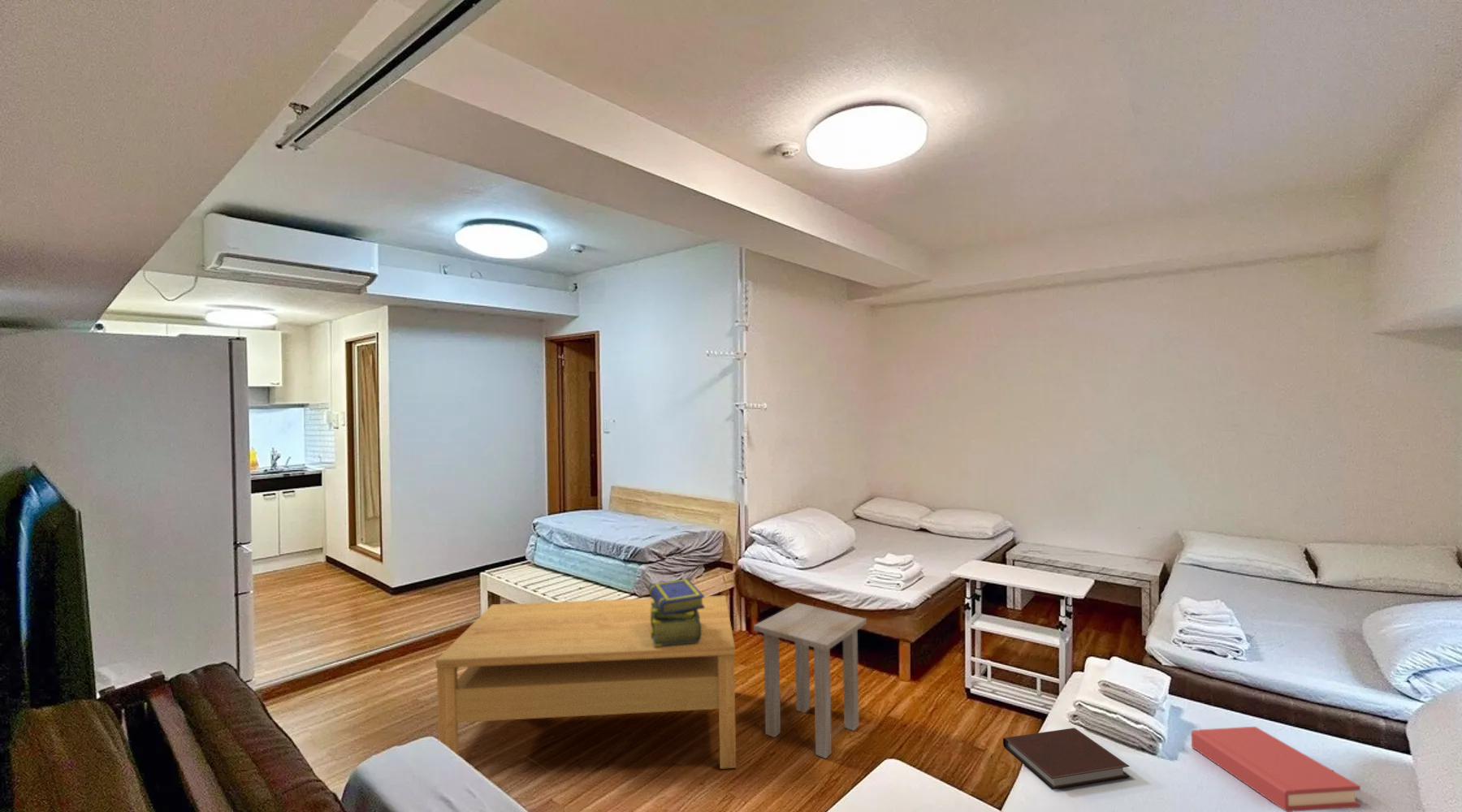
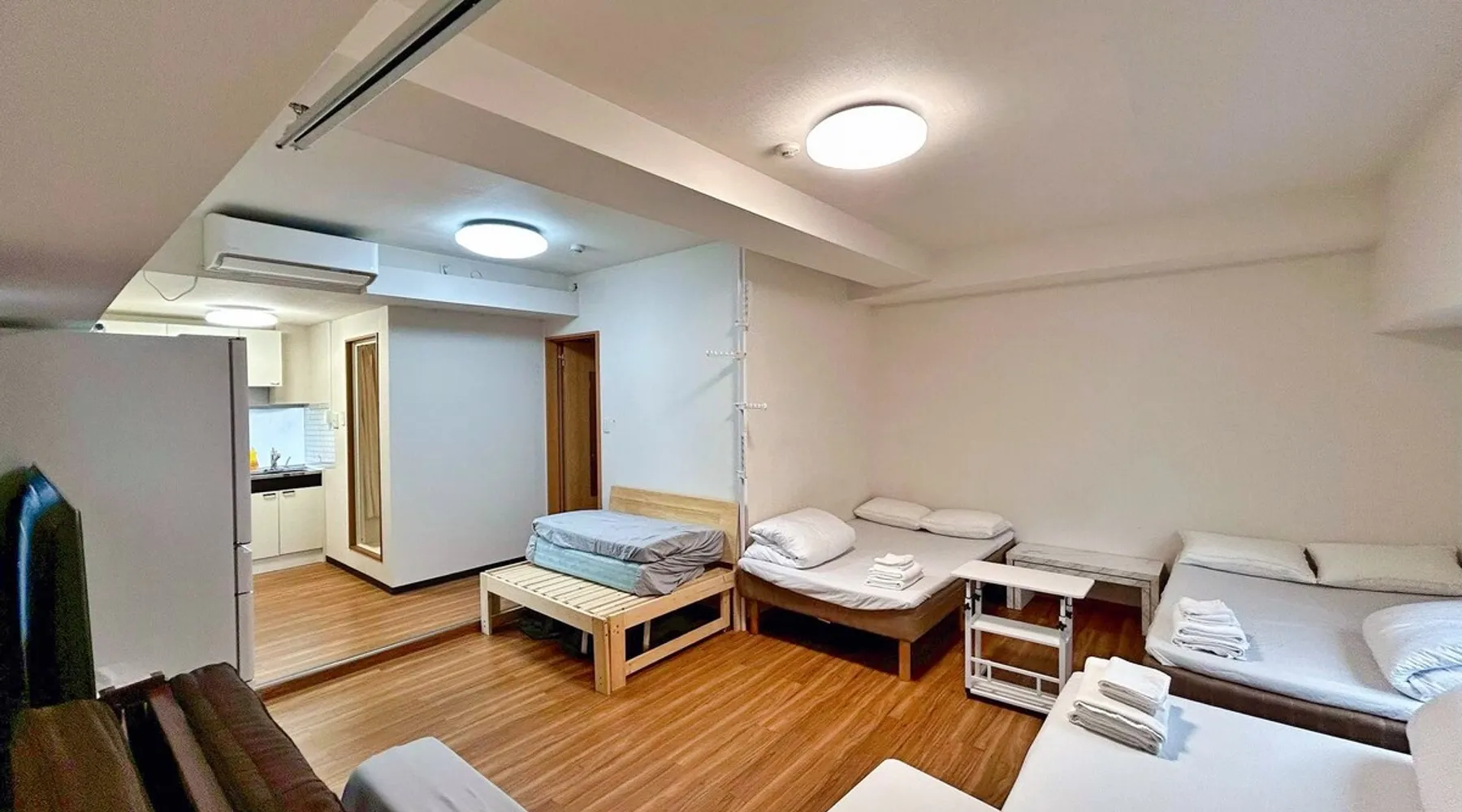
- coffee table [435,594,737,770]
- notebook [1002,728,1131,790]
- hardback book [1191,726,1361,812]
- stack of books [647,577,705,646]
- side table [753,602,867,759]
